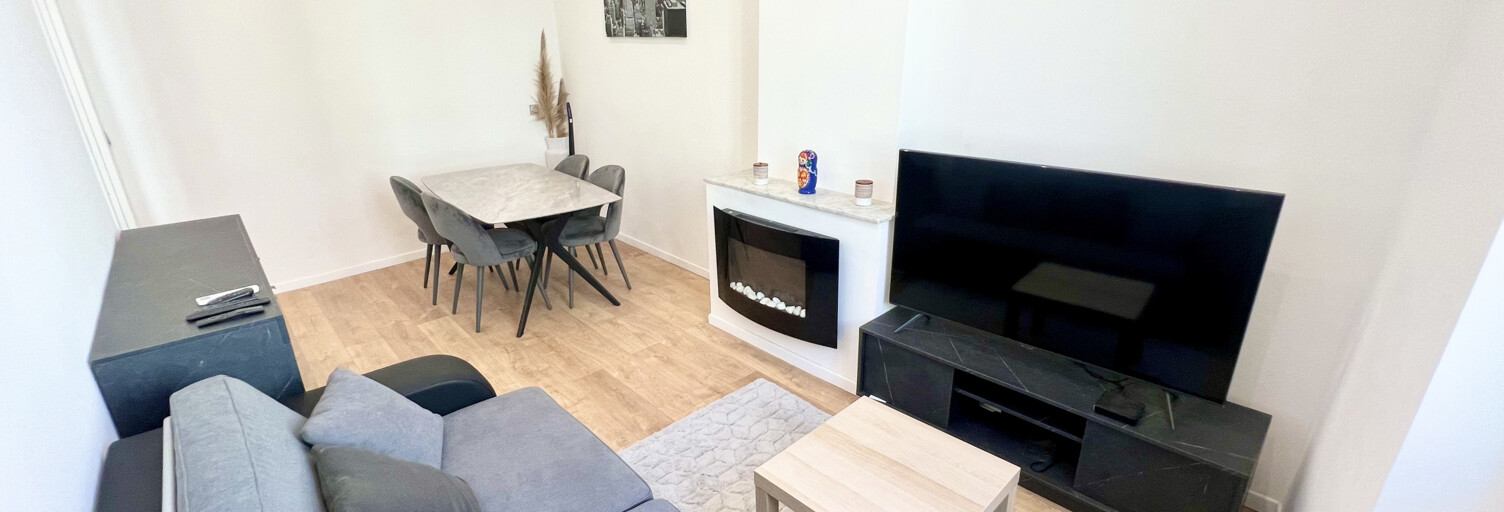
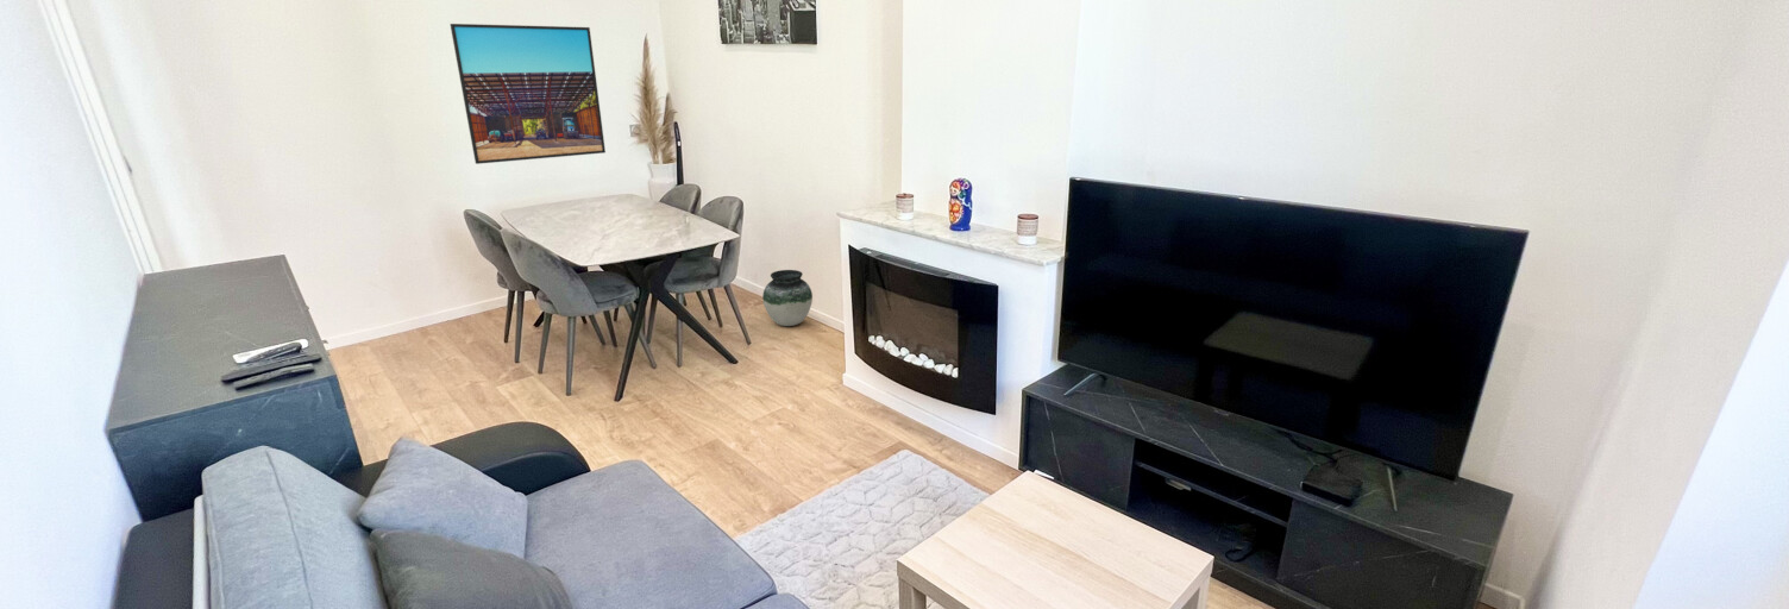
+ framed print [450,23,607,165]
+ vase [761,269,814,327]
